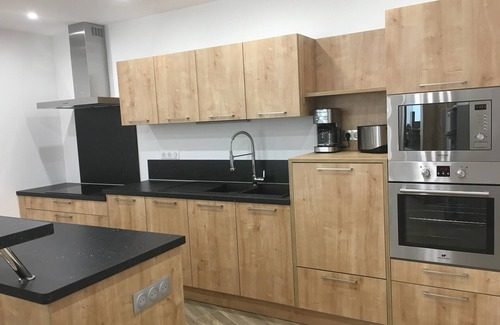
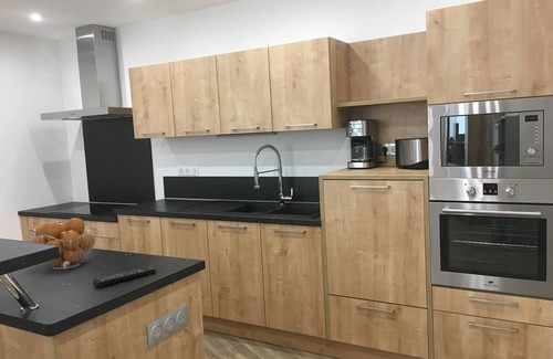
+ fruit basket [28,217,98,271]
+ remote control [92,266,157,288]
